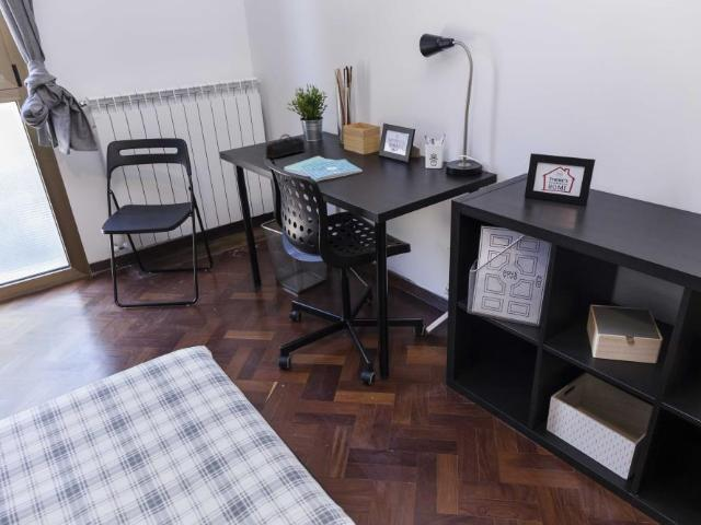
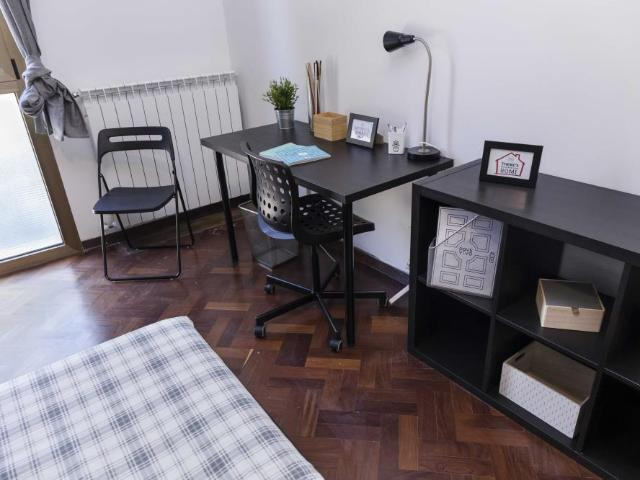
- pencil case [265,133,306,160]
